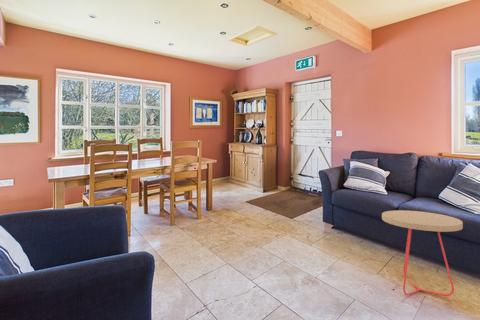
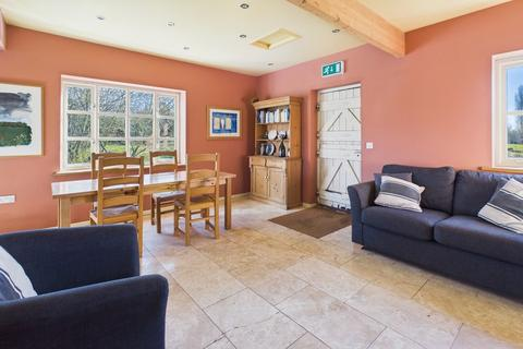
- side table [381,209,464,297]
